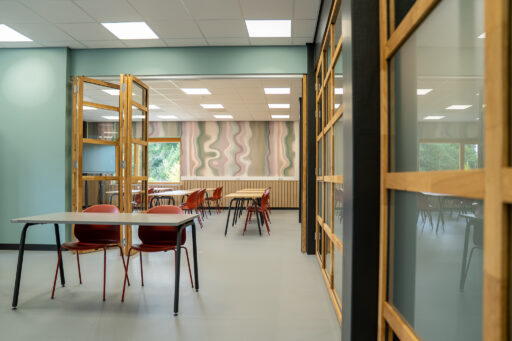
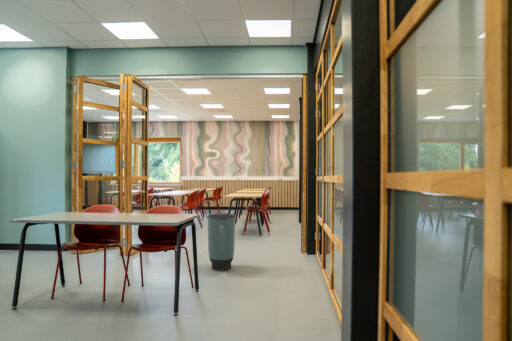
+ trash can [206,212,237,272]
